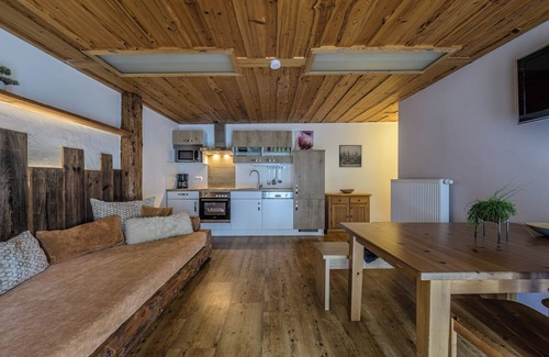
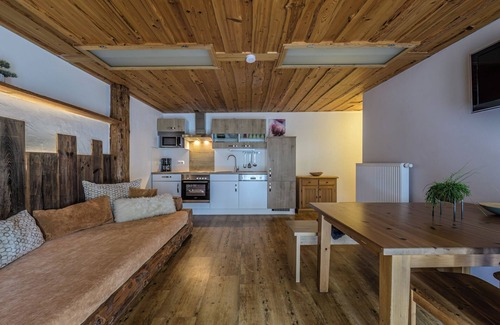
- wall art [338,144,362,168]
